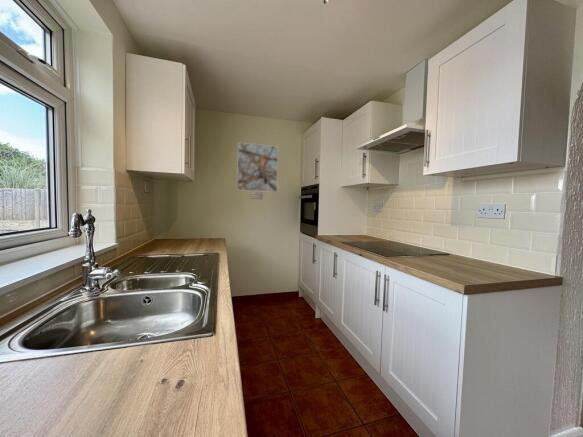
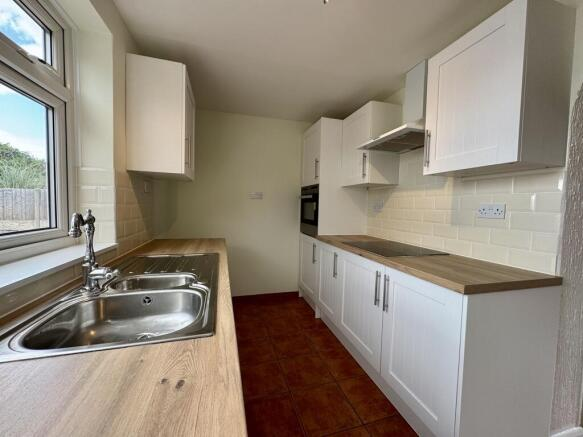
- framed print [236,142,279,193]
